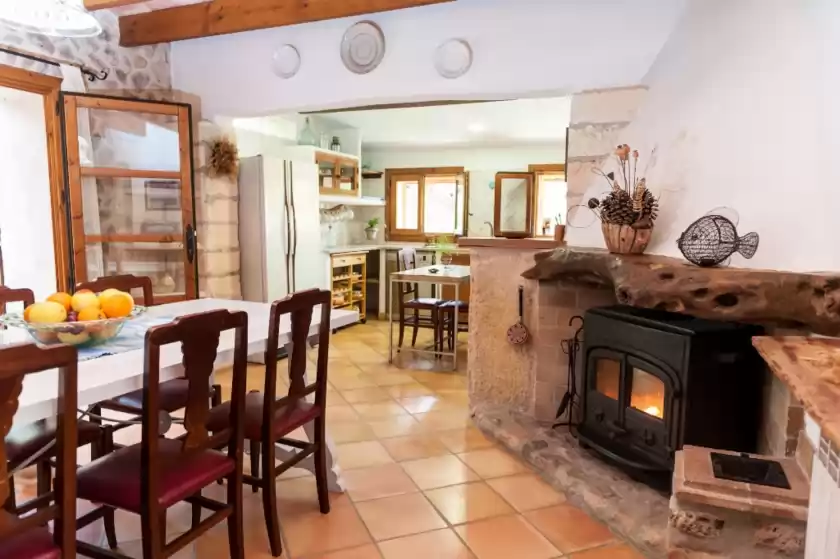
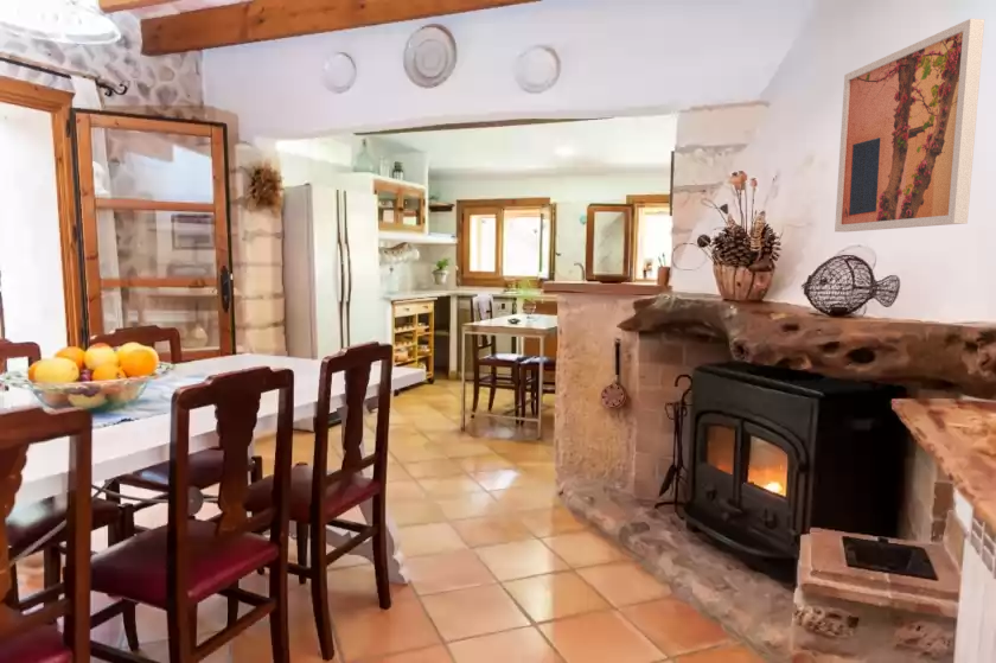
+ wall art [834,18,985,234]
